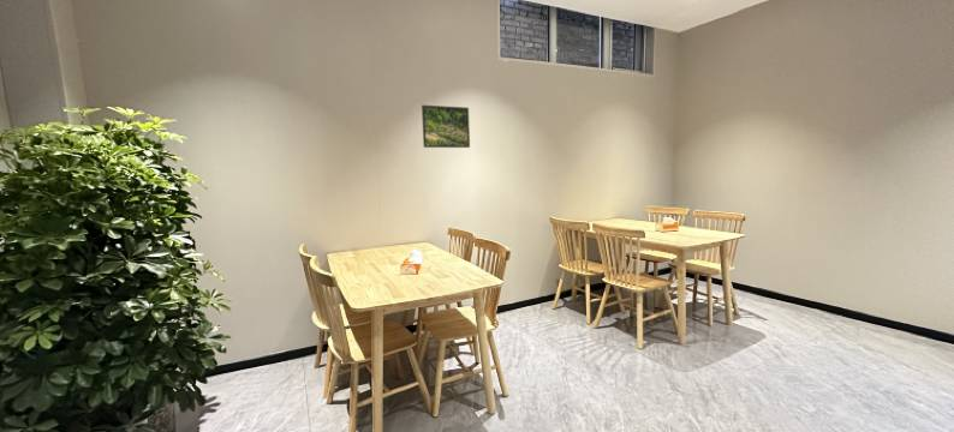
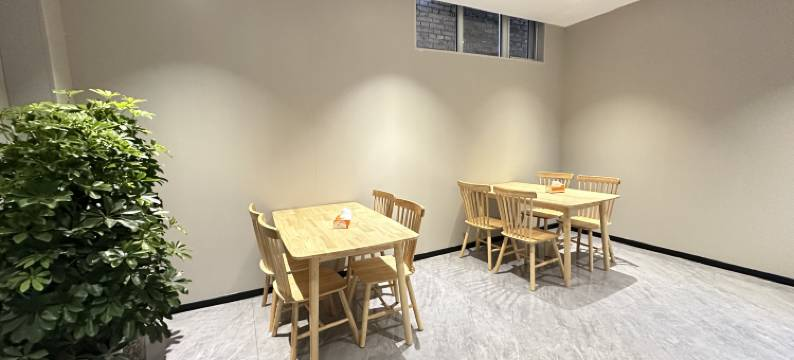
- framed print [421,104,471,149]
